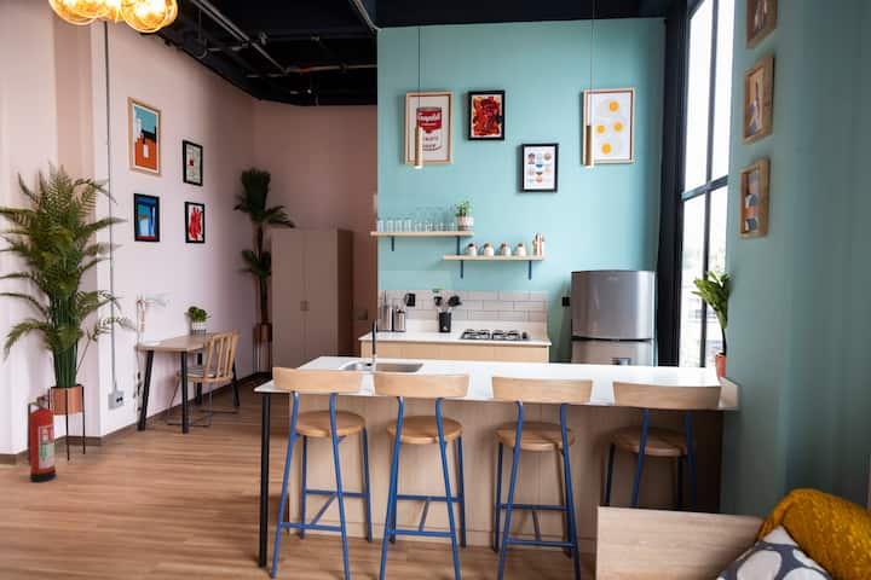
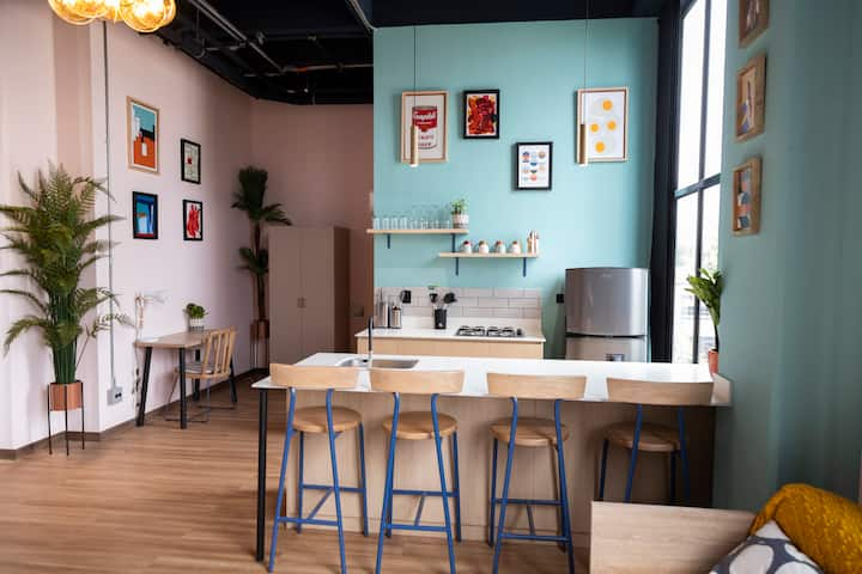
- fire extinguisher [25,394,57,483]
